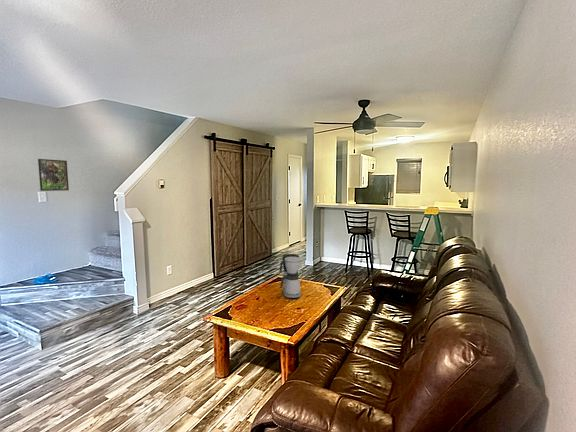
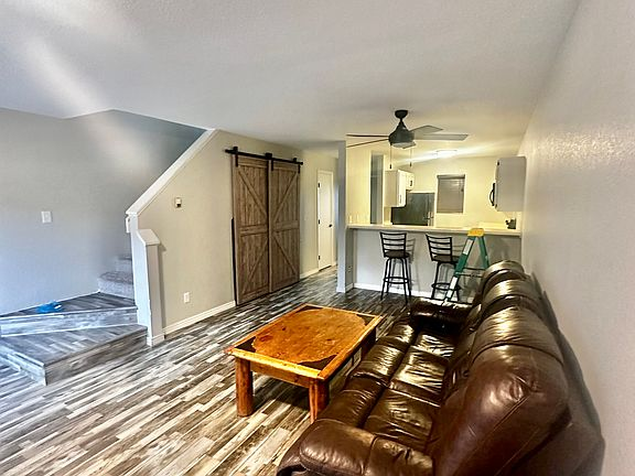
- coffee maker [278,253,302,300]
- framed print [37,158,70,192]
